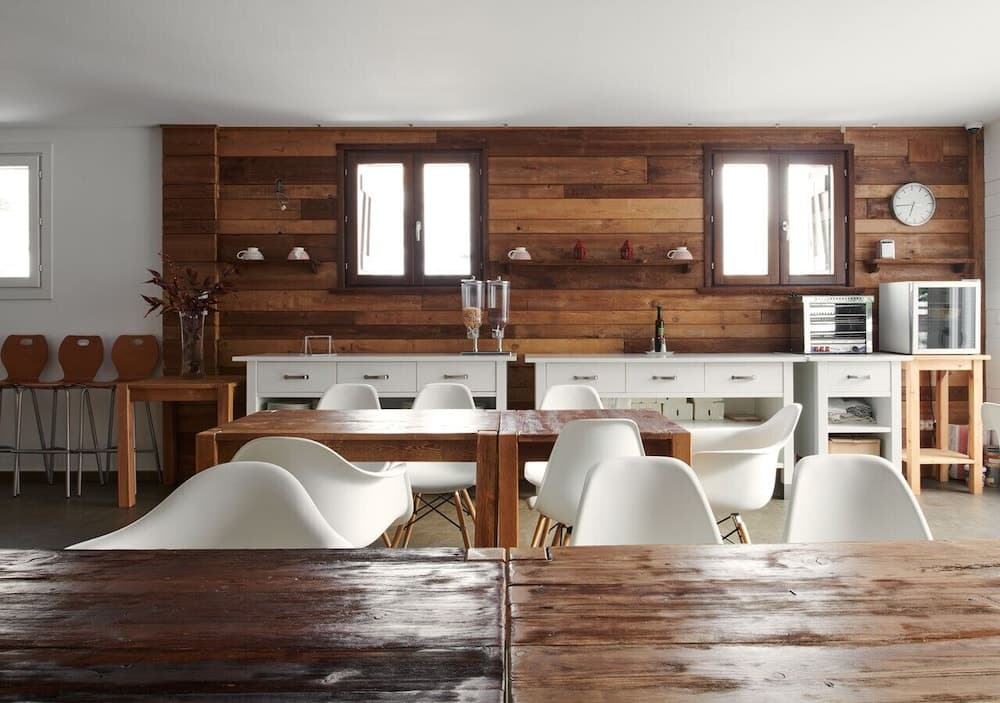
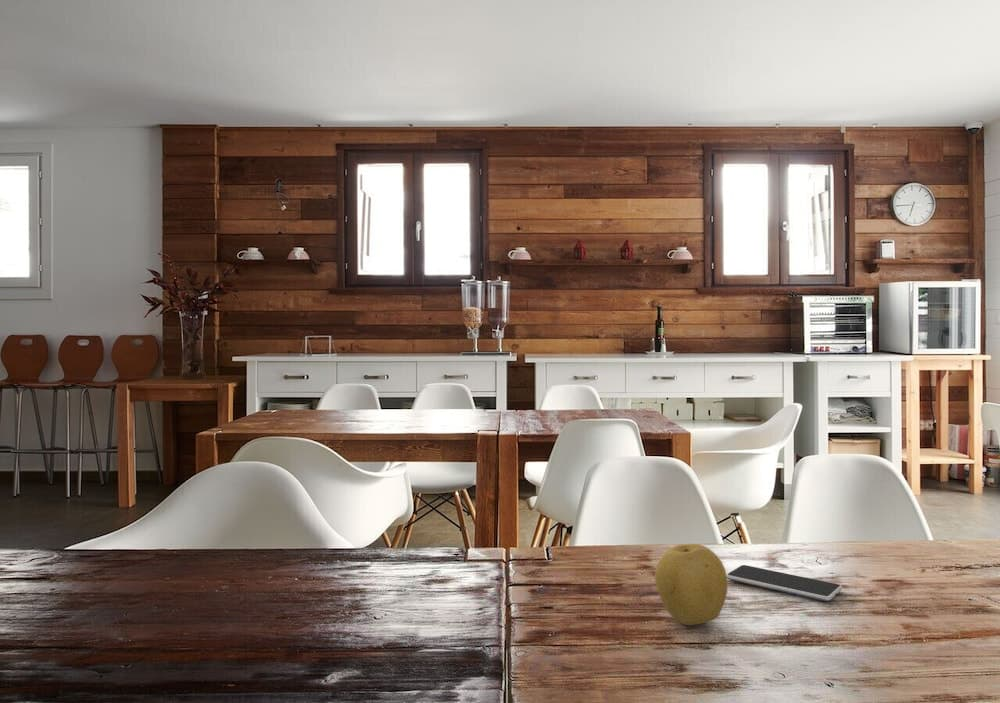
+ fruit [654,543,728,626]
+ smartphone [726,564,843,602]
